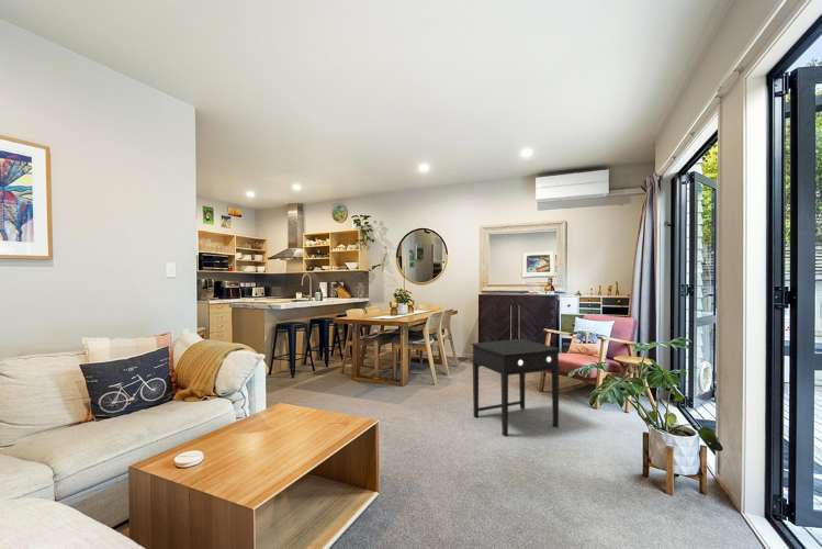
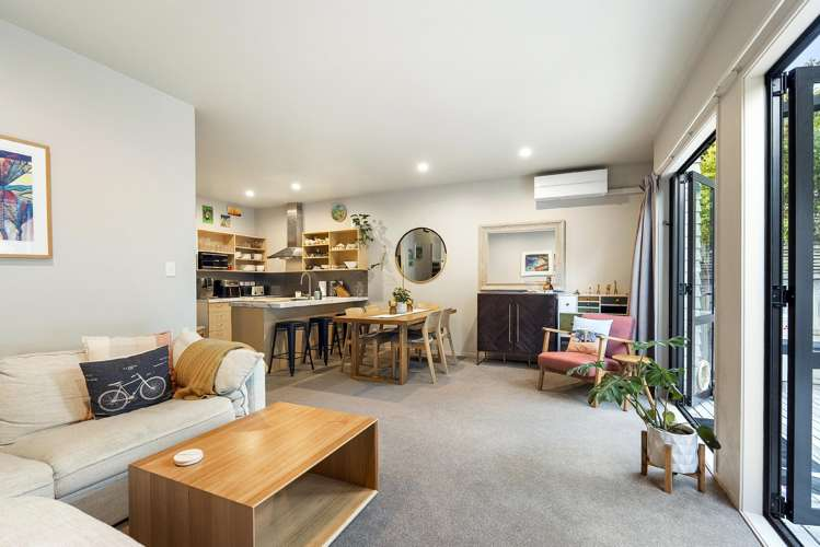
- side table [471,338,561,437]
